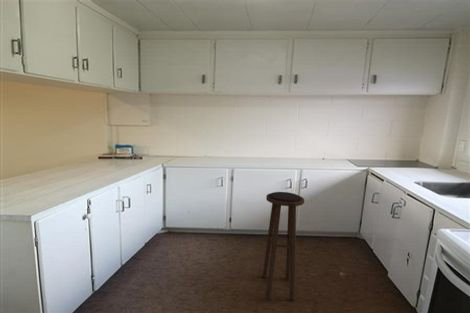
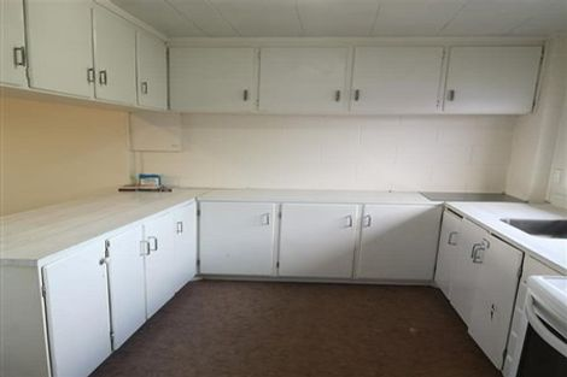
- stool [261,191,305,301]
